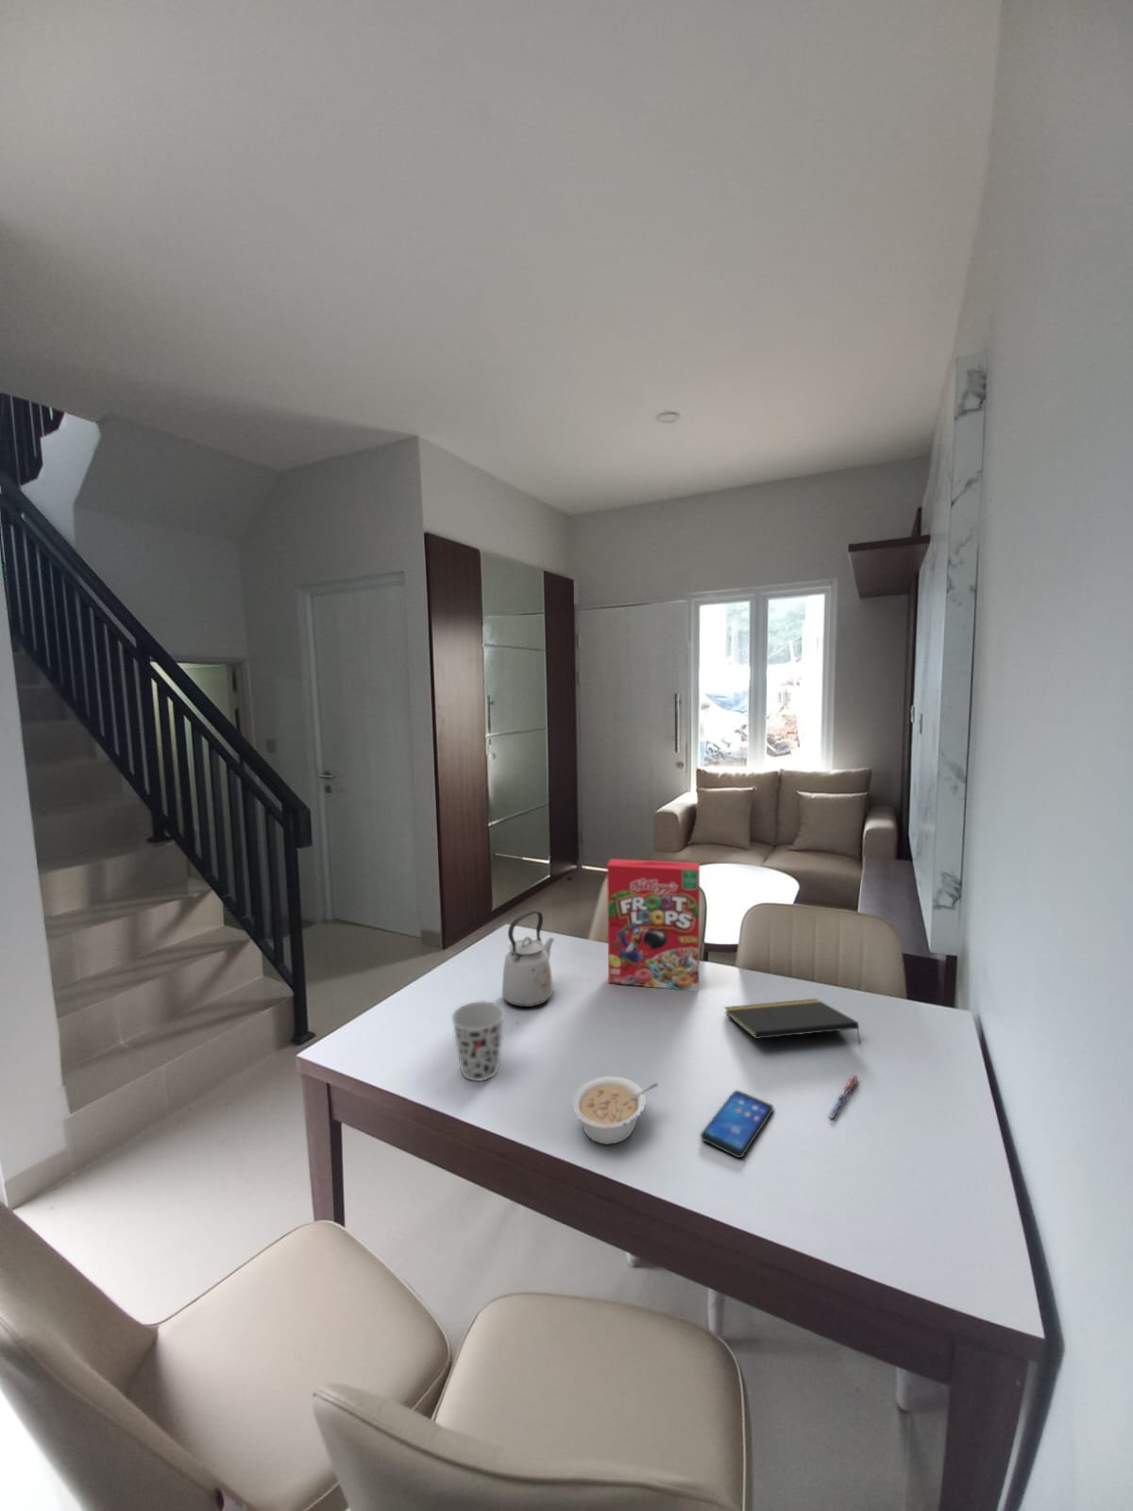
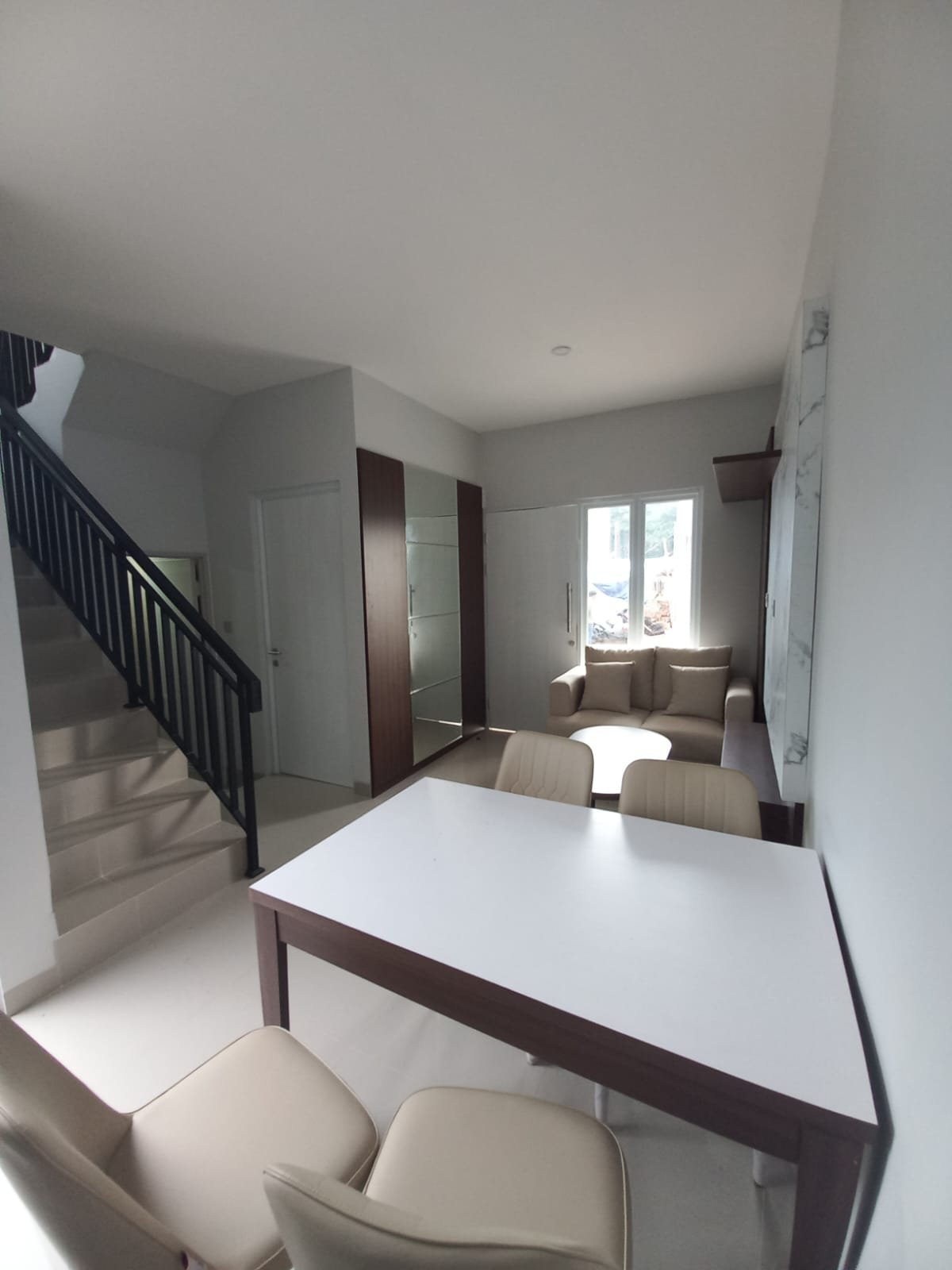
- cup [450,1001,505,1083]
- cereal box [606,859,701,991]
- legume [571,1076,661,1146]
- smartphone [700,1090,775,1159]
- pen [826,1073,859,1120]
- kettle [501,909,555,1008]
- notepad [724,998,862,1043]
